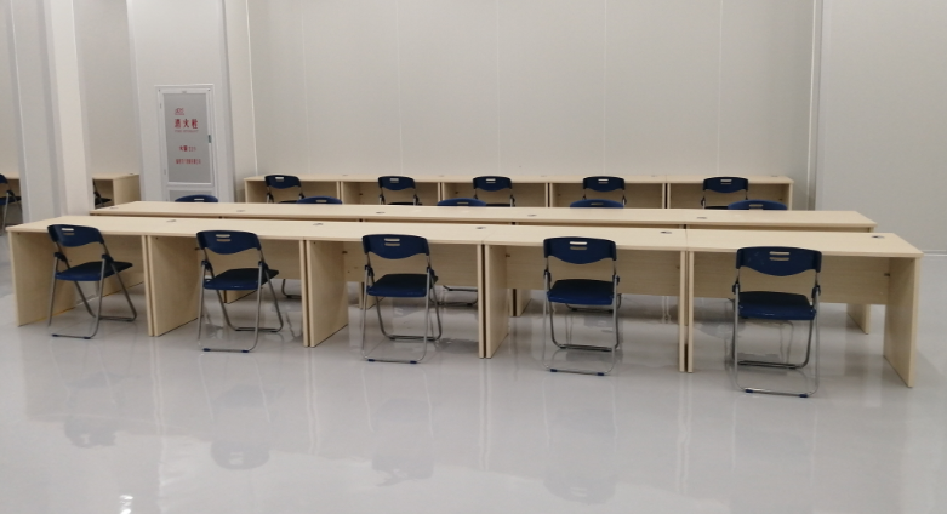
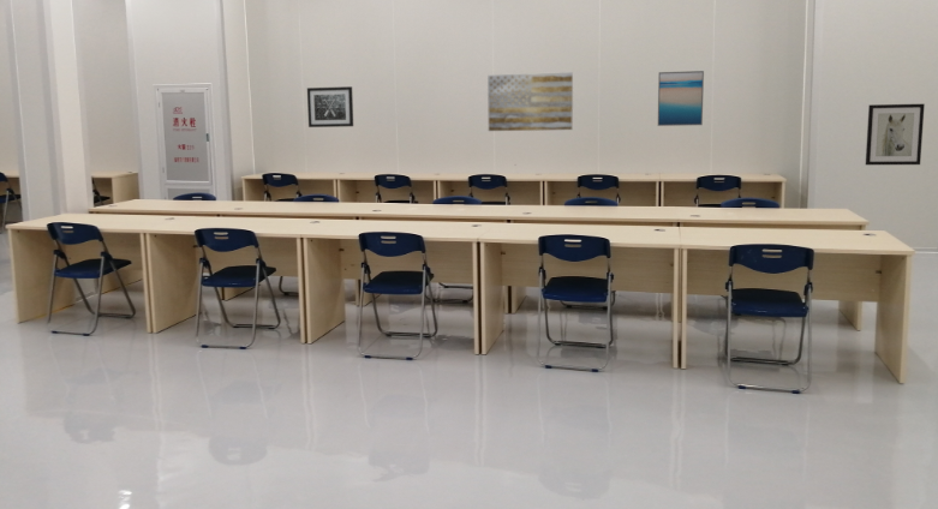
+ wall art [306,85,354,128]
+ wall art [486,72,574,132]
+ wall art [865,103,926,166]
+ wall art [657,70,705,127]
